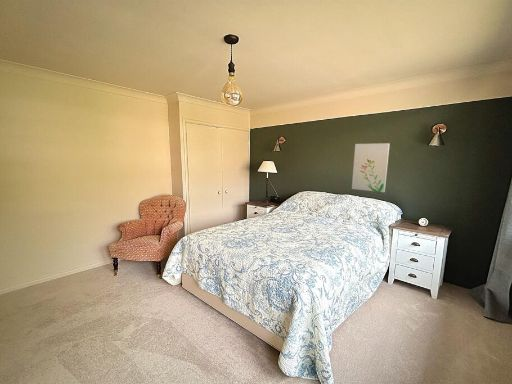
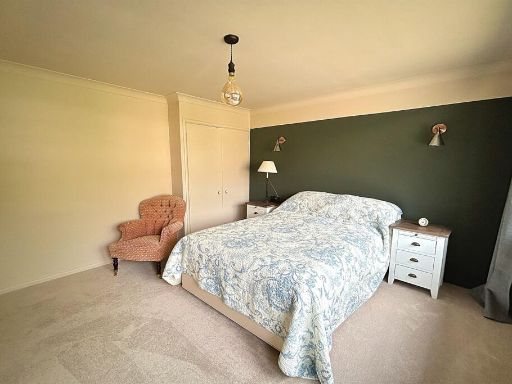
- wall art [351,142,391,193]
